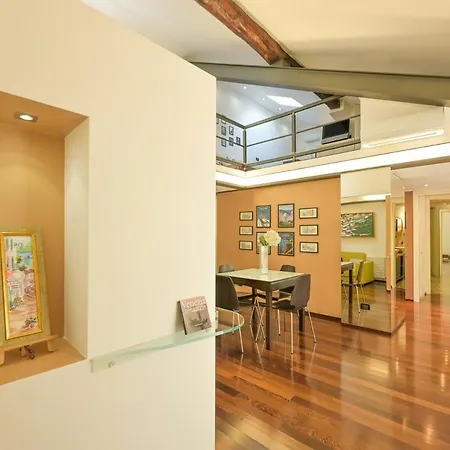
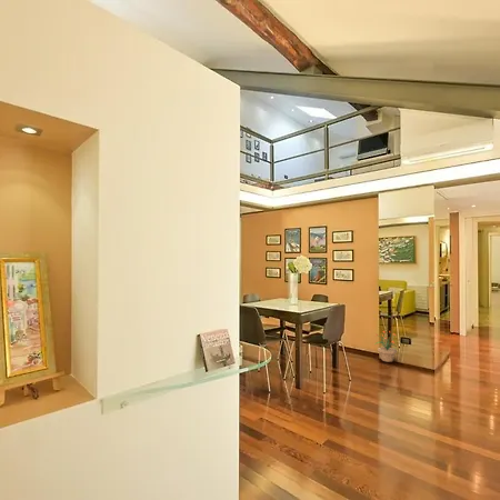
+ potted plant [373,330,400,363]
